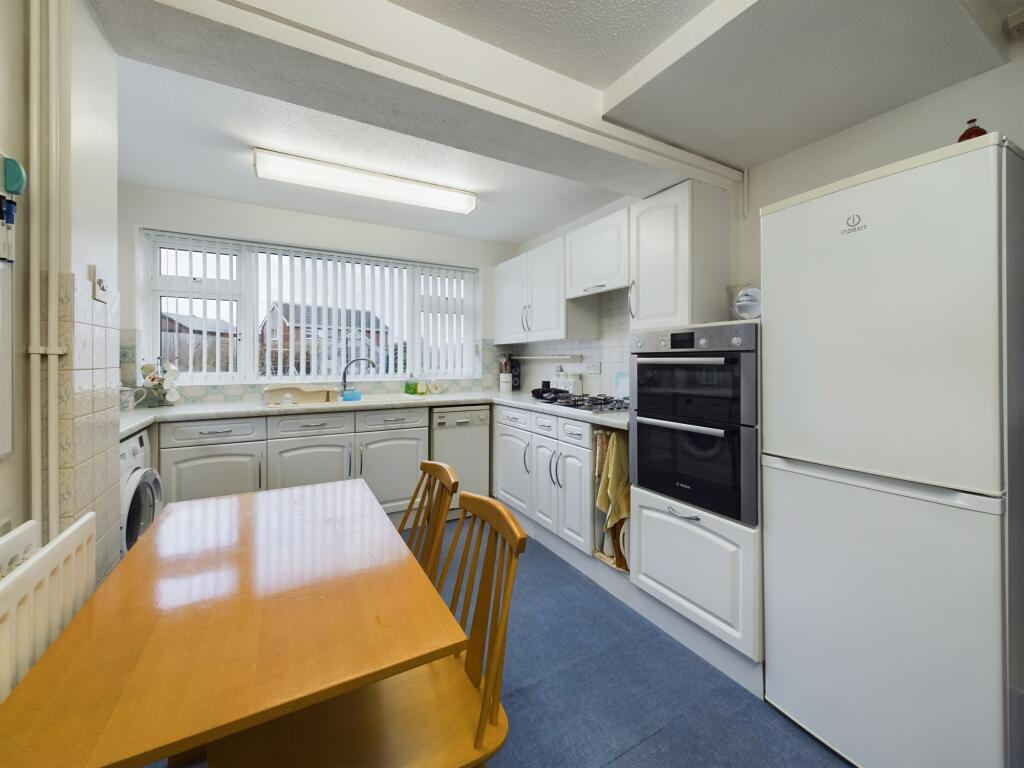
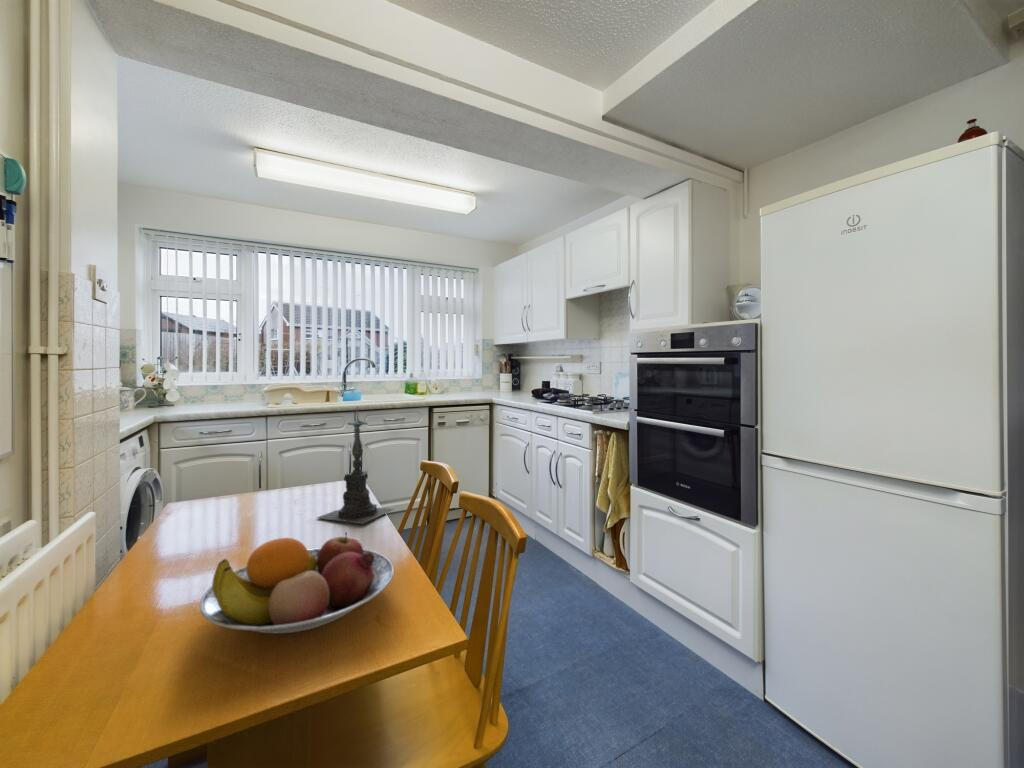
+ candle holder [315,406,395,525]
+ fruit bowl [199,531,395,634]
